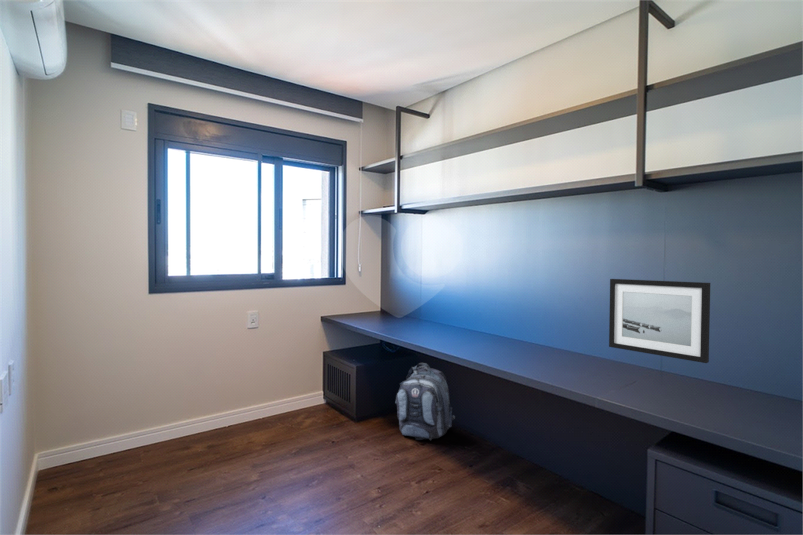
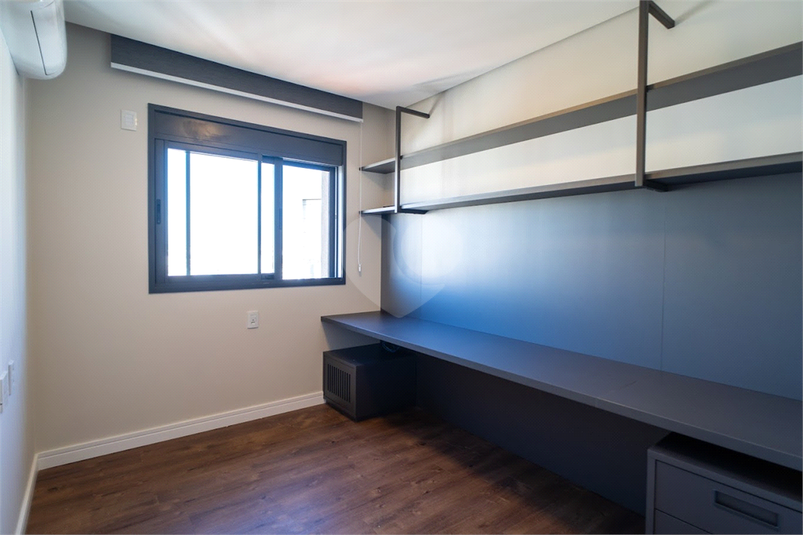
- backpack [394,362,456,441]
- wall art [608,278,711,364]
